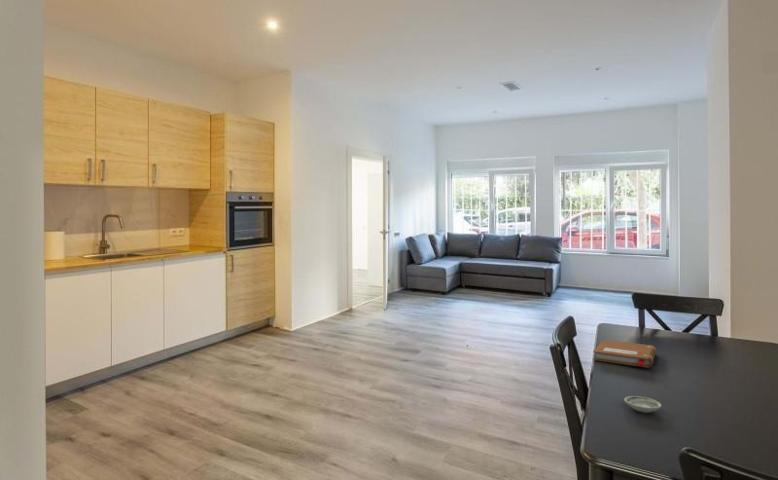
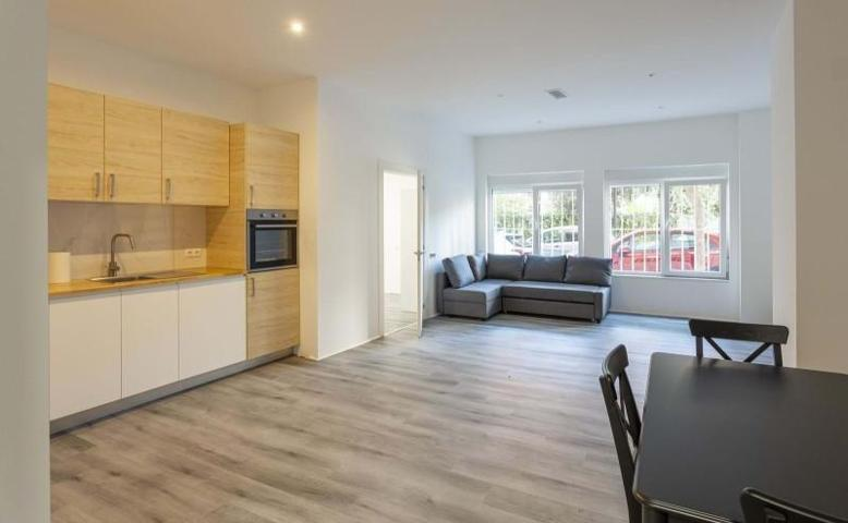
- notebook [592,339,657,369]
- saucer [623,395,662,414]
